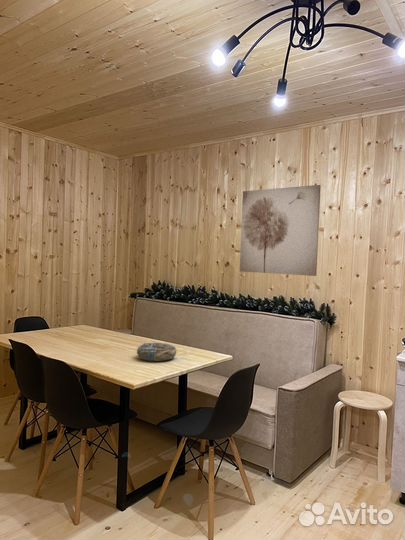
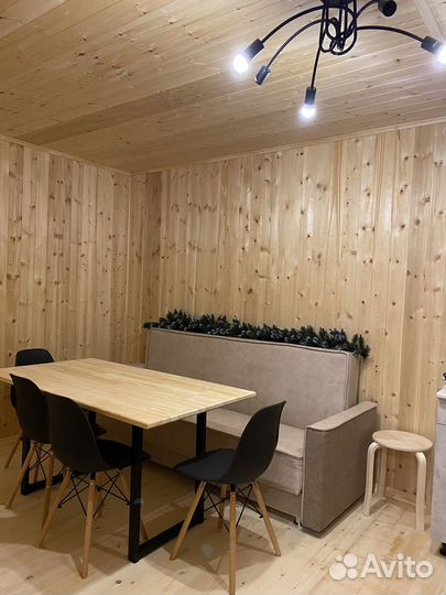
- wall art [239,184,322,277]
- decorative bowl [136,341,178,362]
